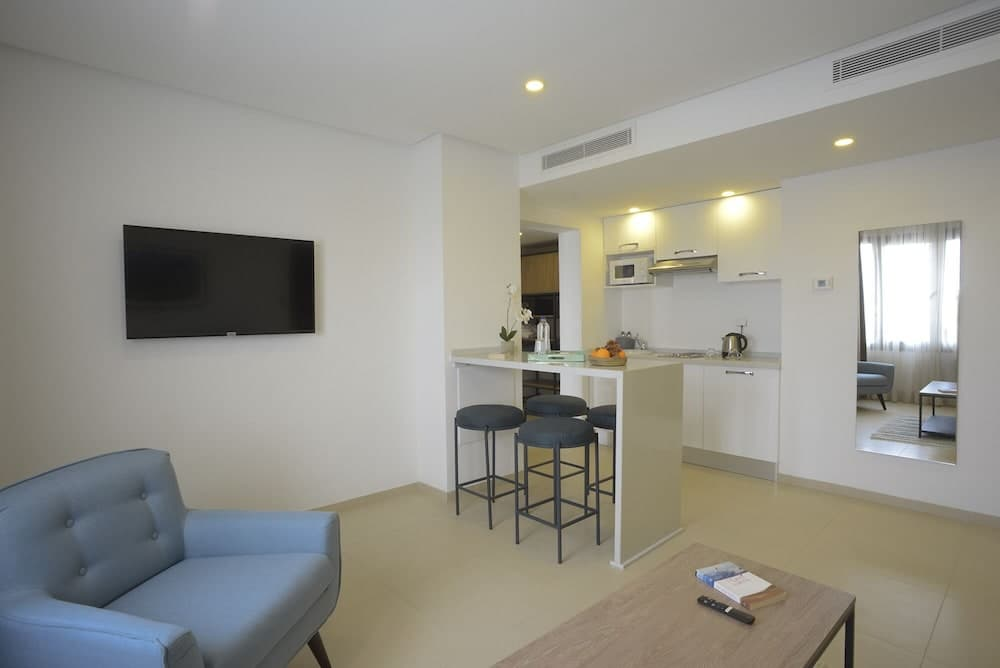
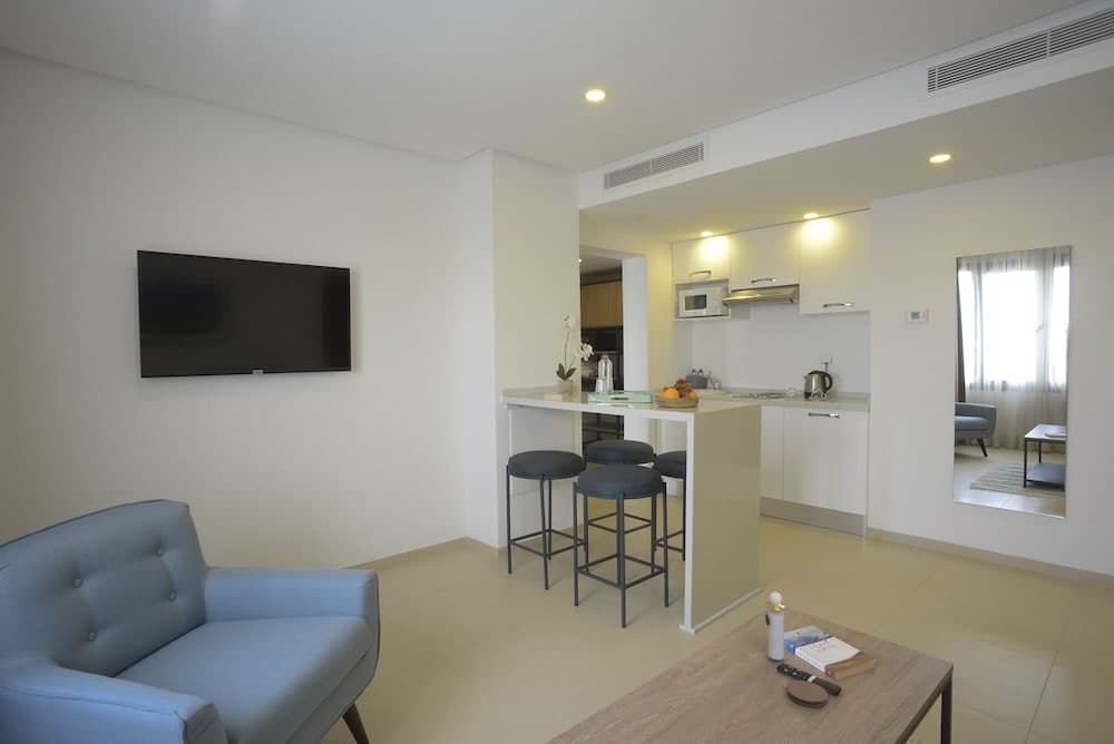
+ perfume bottle [764,590,788,660]
+ coaster [786,679,829,708]
